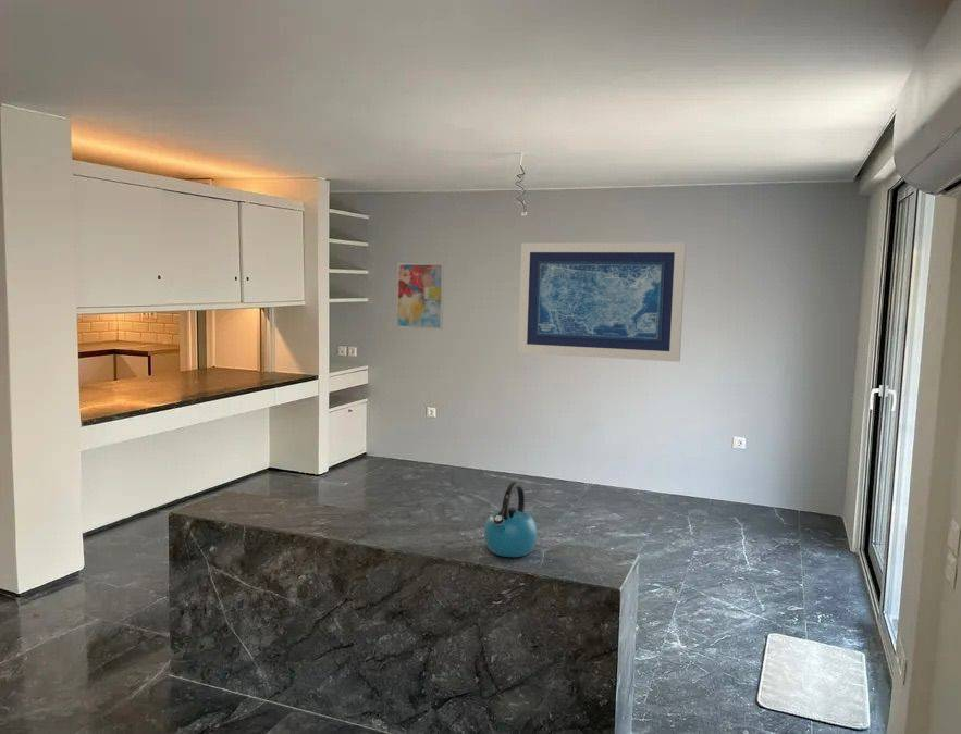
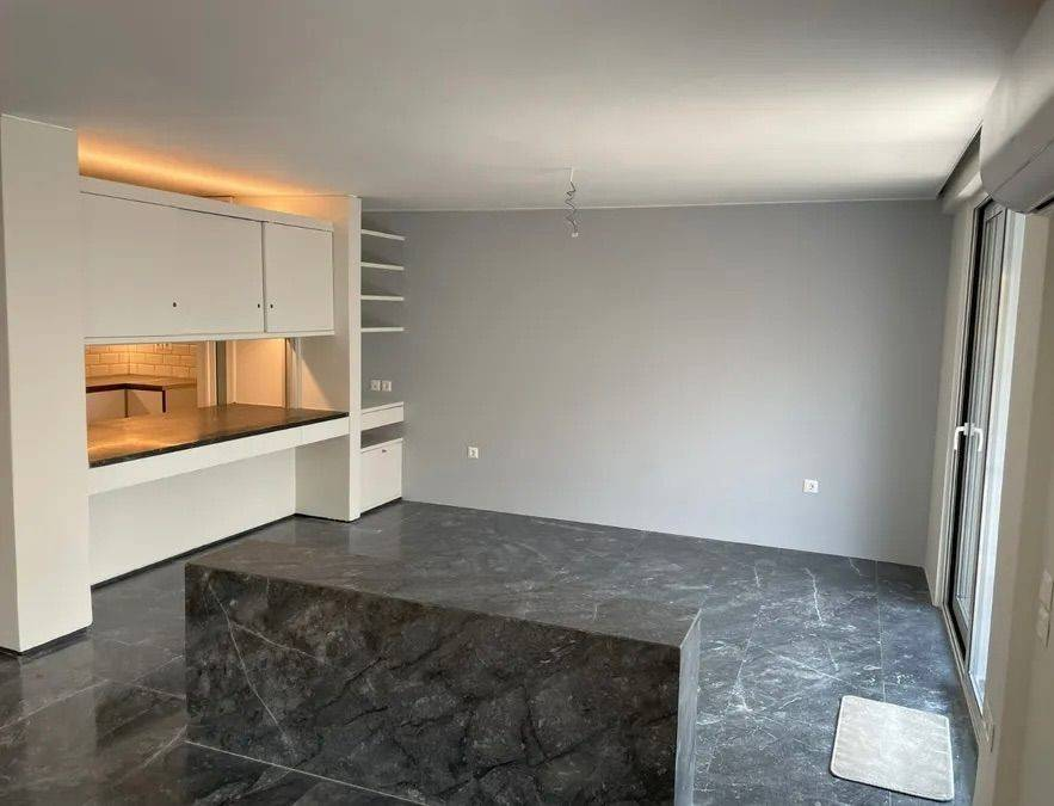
- kettle [483,481,539,558]
- wall art [517,241,687,363]
- wall art [395,262,445,331]
